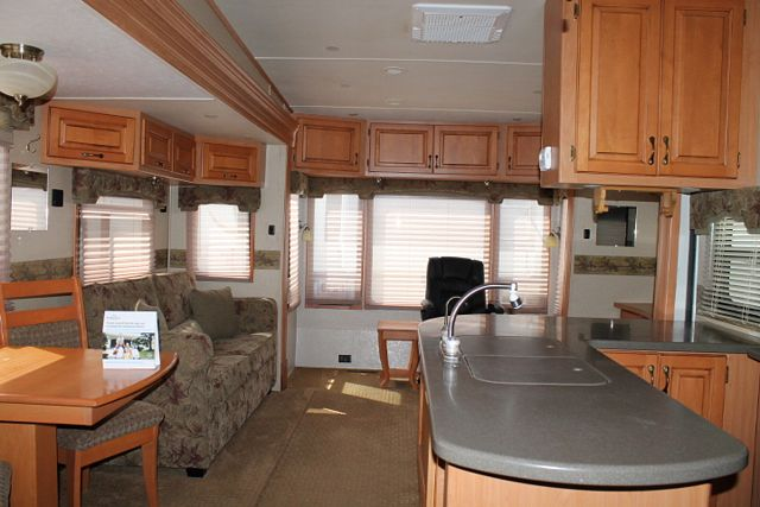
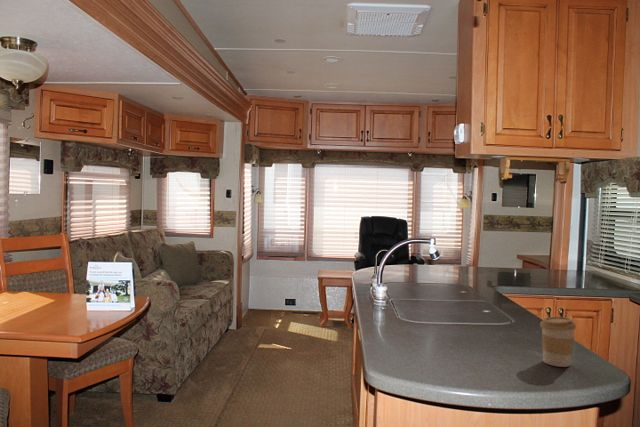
+ coffee cup [539,316,577,368]
